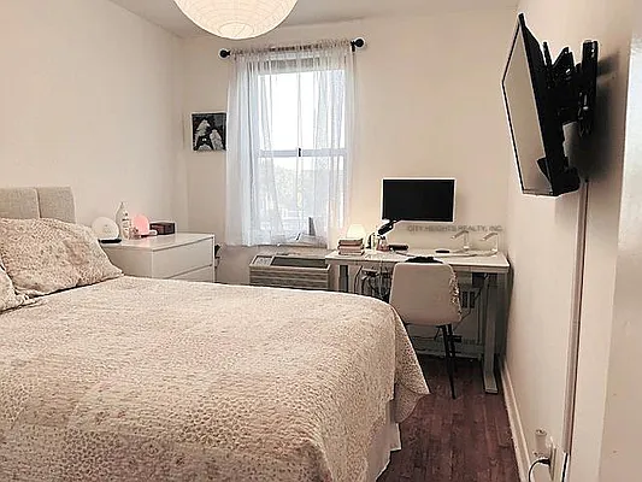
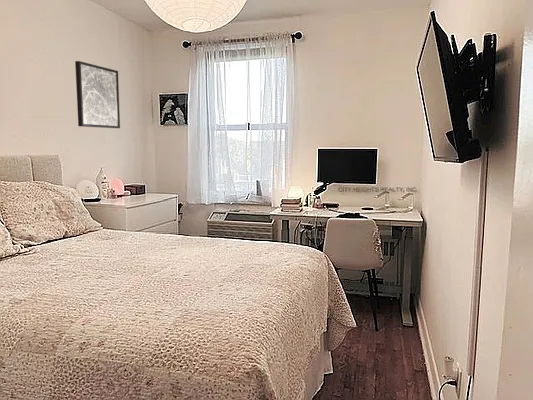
+ wall art [74,60,121,129]
